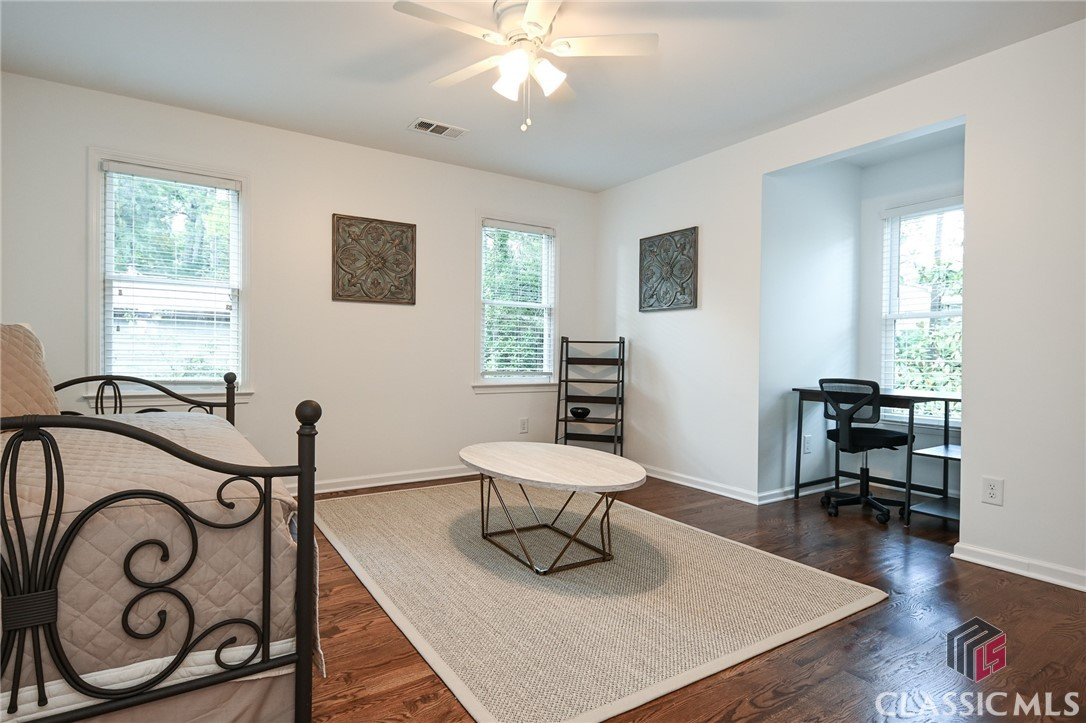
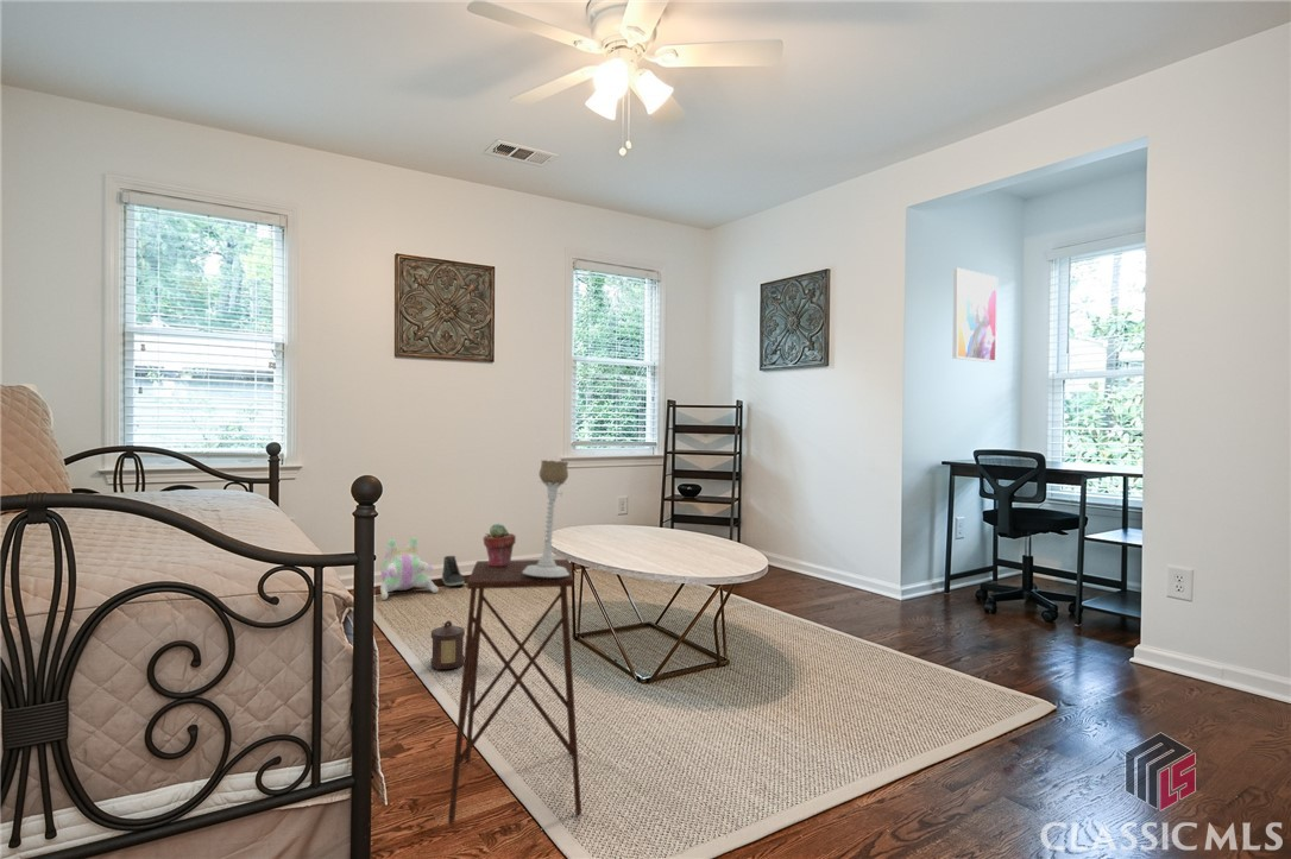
+ lantern [429,620,466,671]
+ side table [447,558,582,826]
+ plush toy [379,536,440,601]
+ candle holder [523,459,569,577]
+ potted succulent [481,523,517,567]
+ wall art [951,267,999,364]
+ sneaker [441,555,466,587]
